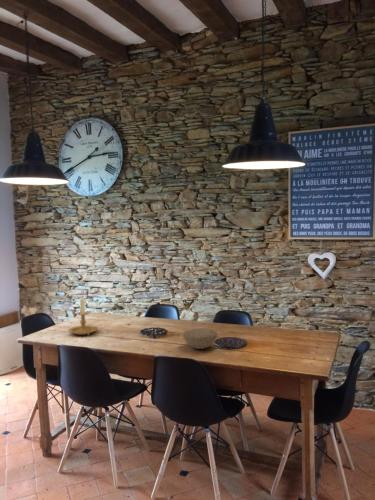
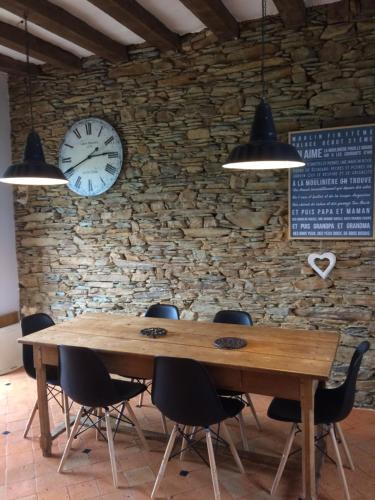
- bowl [182,327,219,350]
- candle holder [67,297,99,336]
